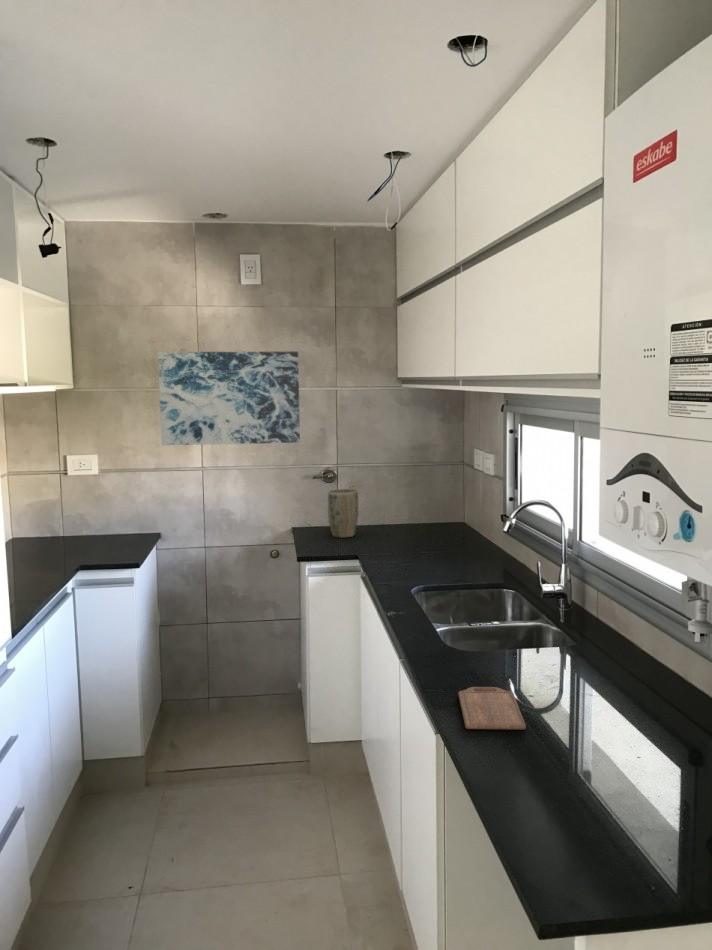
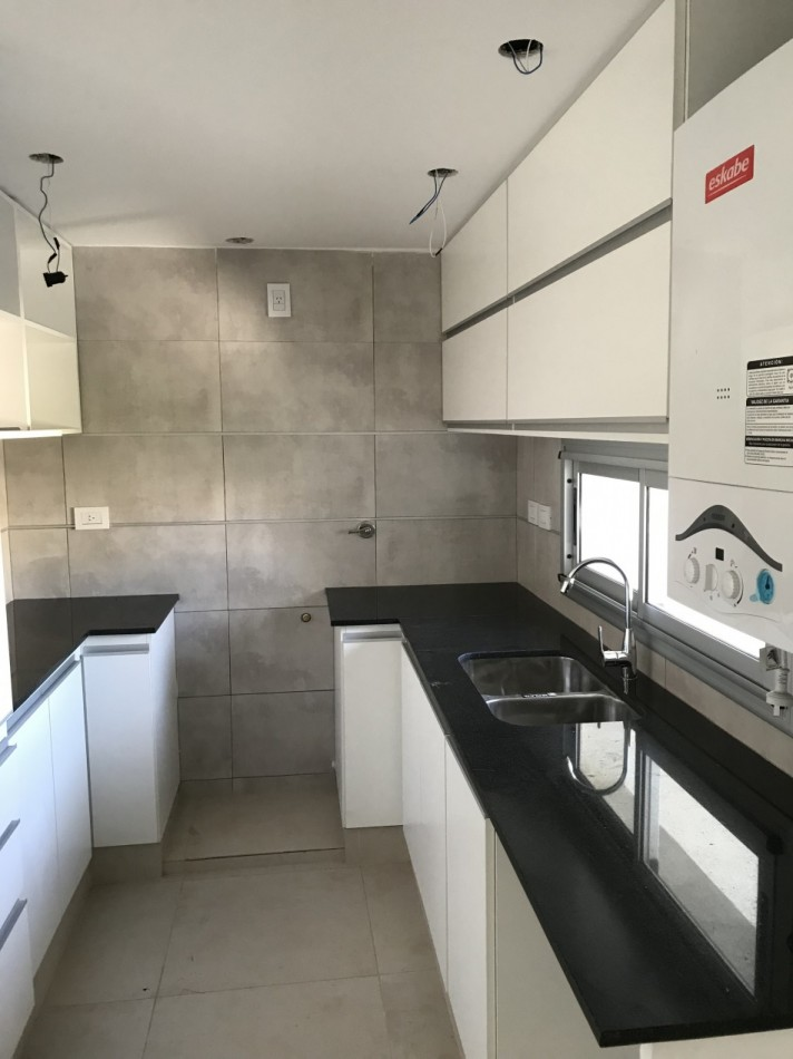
- cutting board [457,686,527,730]
- plant pot [327,488,359,539]
- wall art [157,351,301,446]
